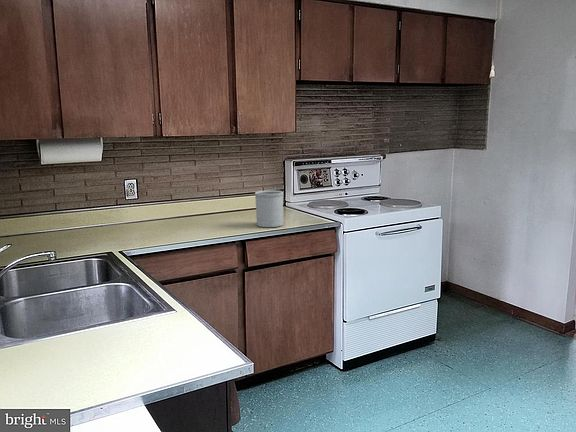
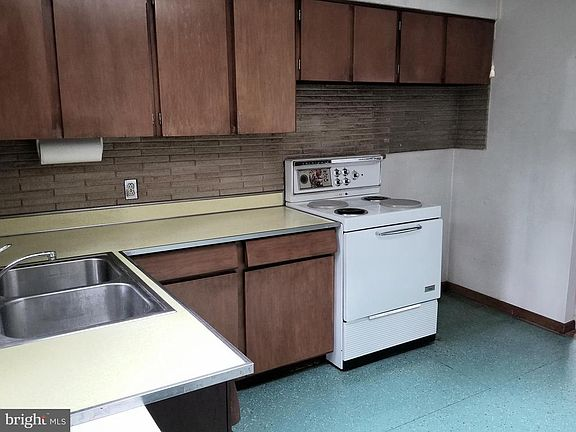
- utensil holder [254,190,284,228]
